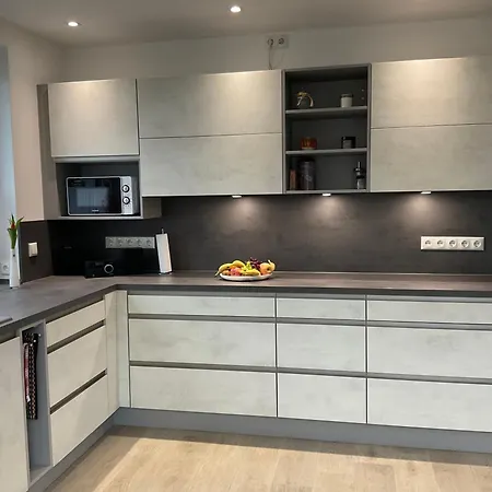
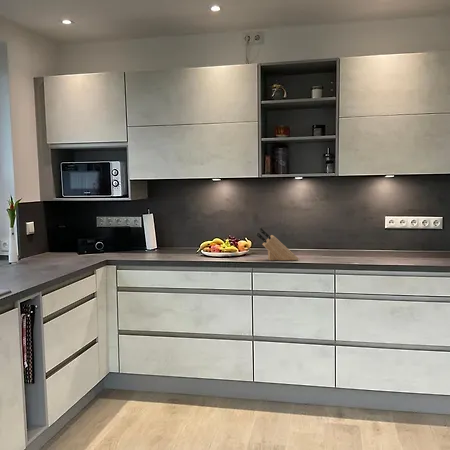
+ knife block [256,226,300,262]
